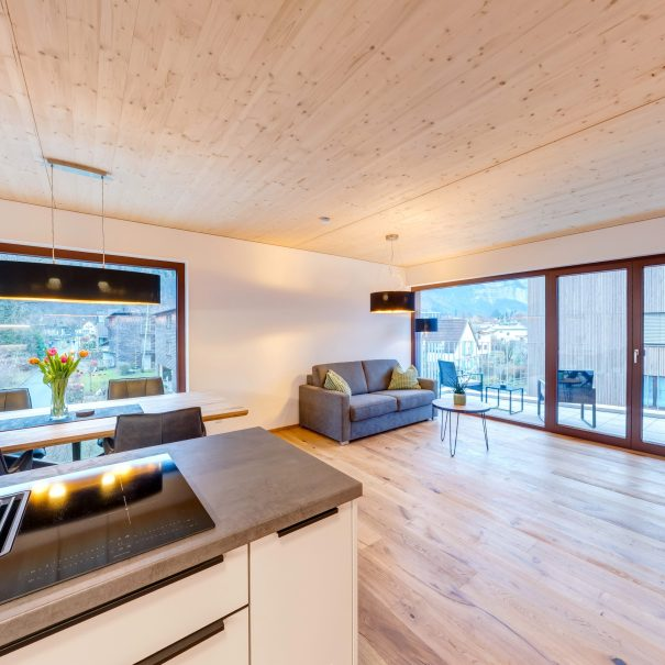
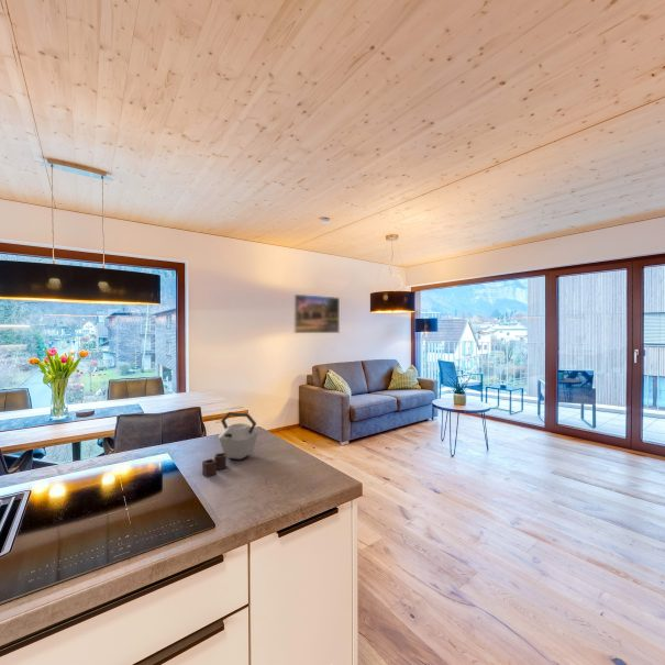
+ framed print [292,293,341,334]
+ kettle [201,411,259,478]
